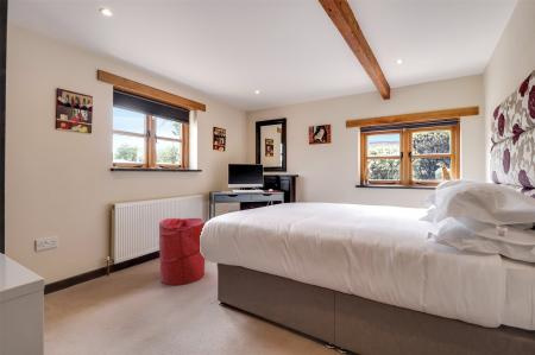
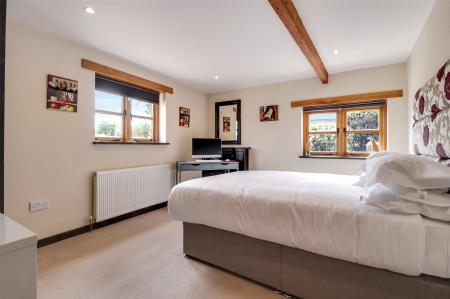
- laundry hamper [158,217,206,286]
